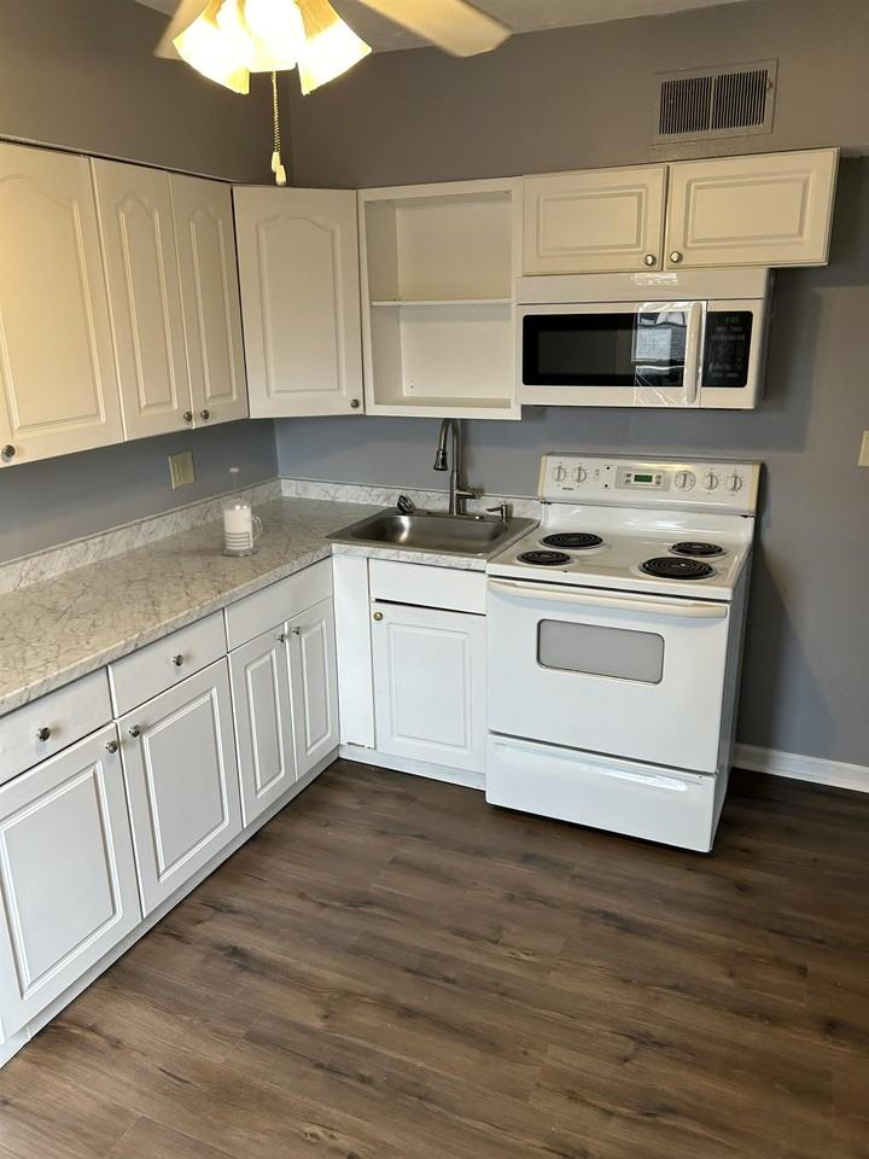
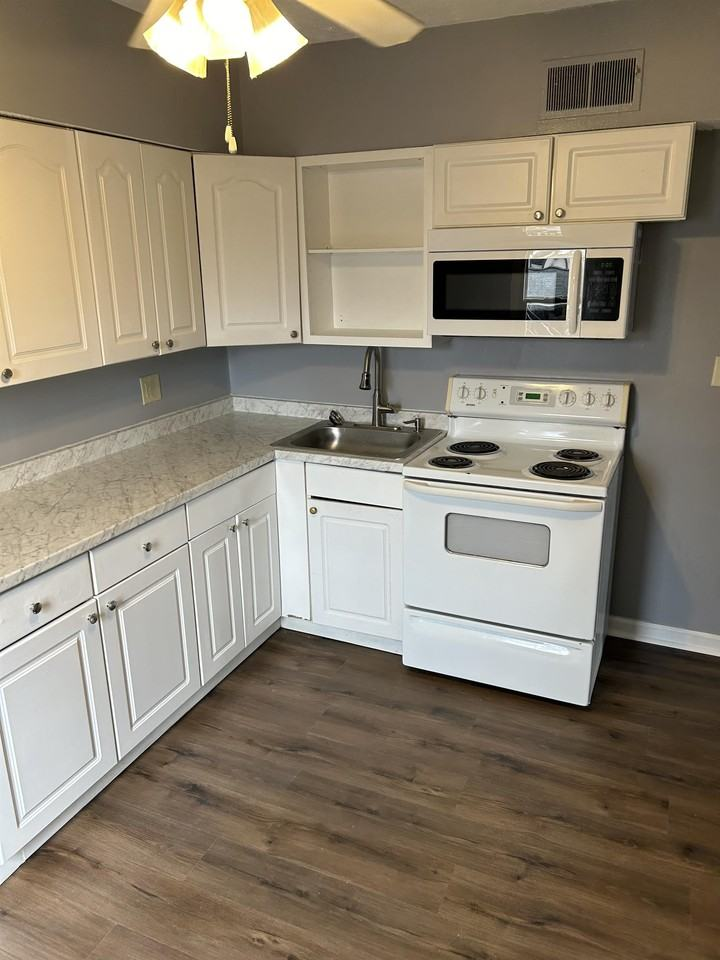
- french press [221,467,263,557]
